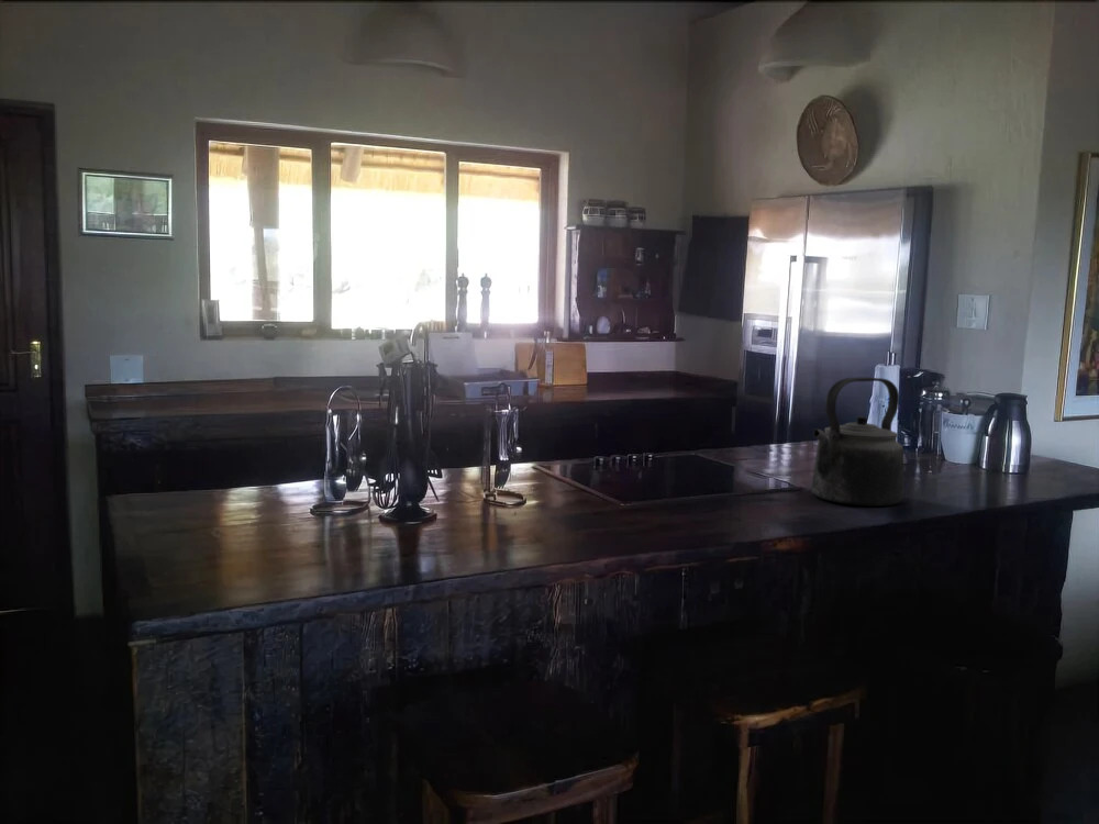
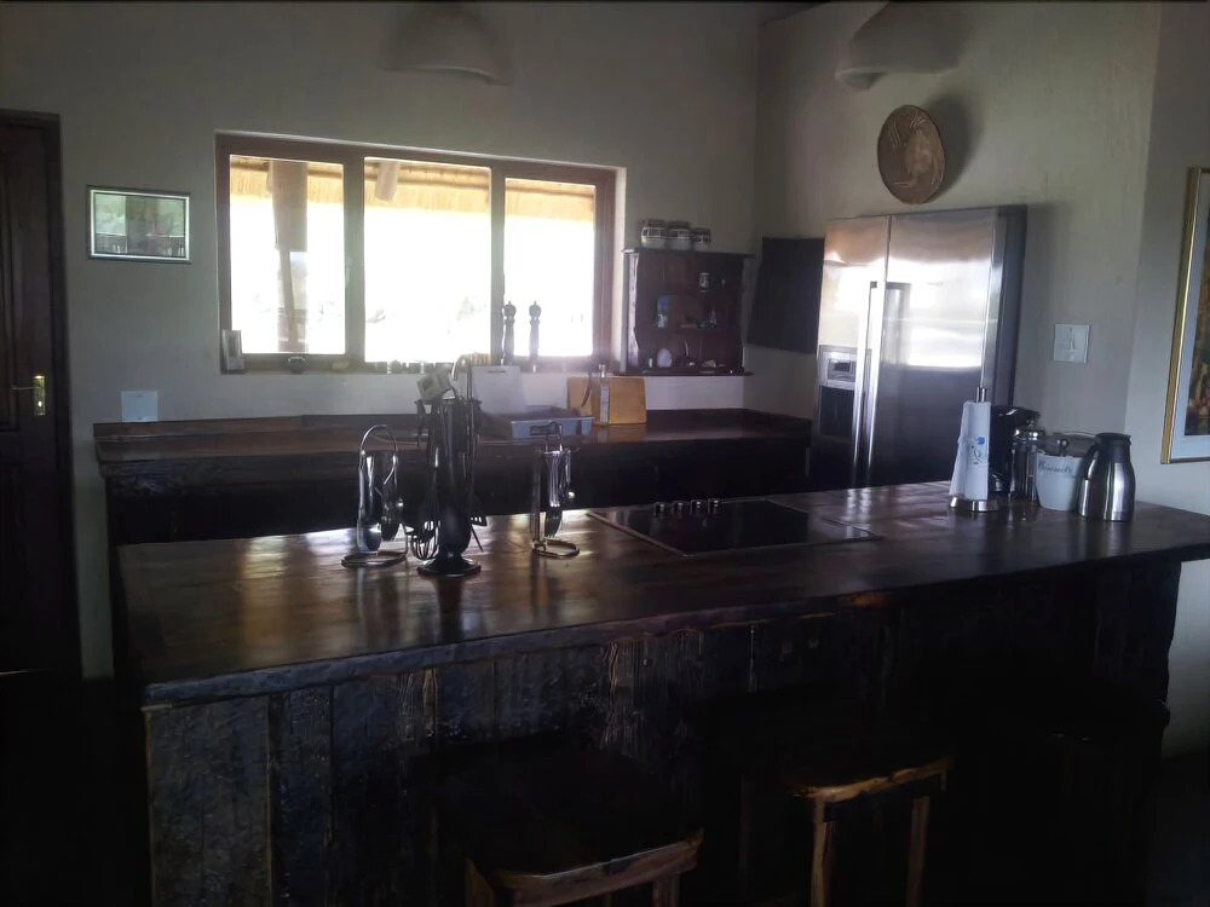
- kettle [810,376,904,508]
